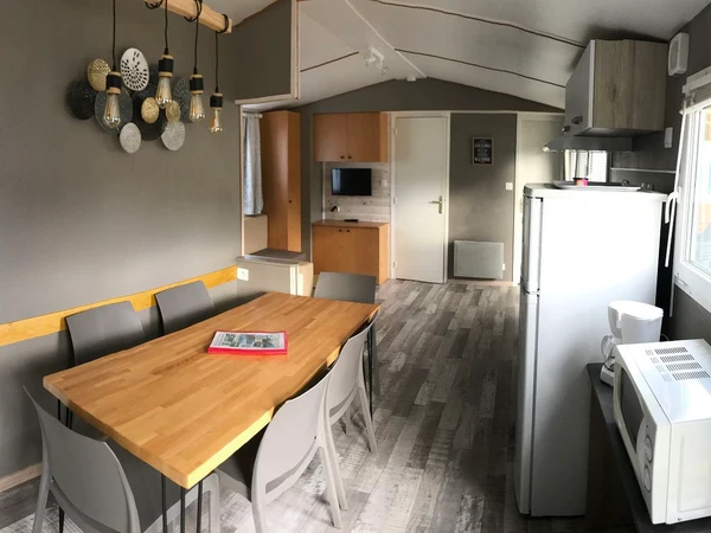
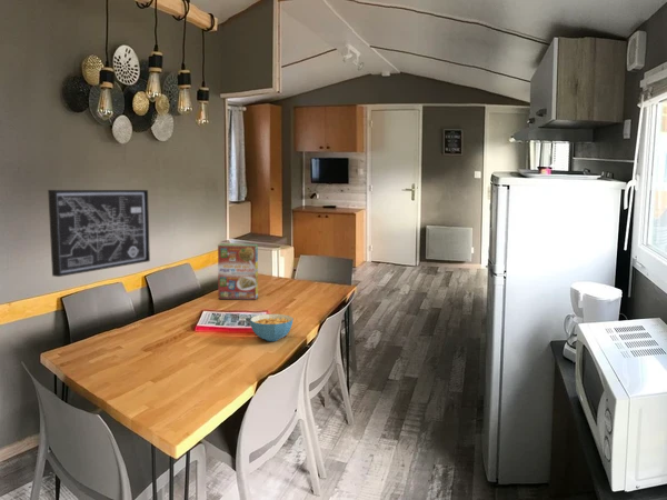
+ cereal box [217,242,259,301]
+ wall art [47,189,151,278]
+ cereal bowl [249,313,295,342]
